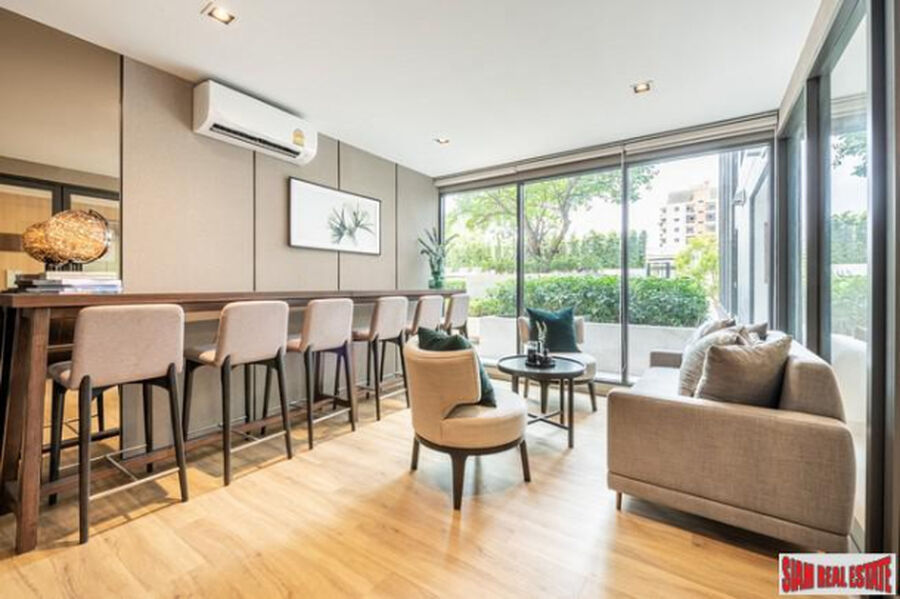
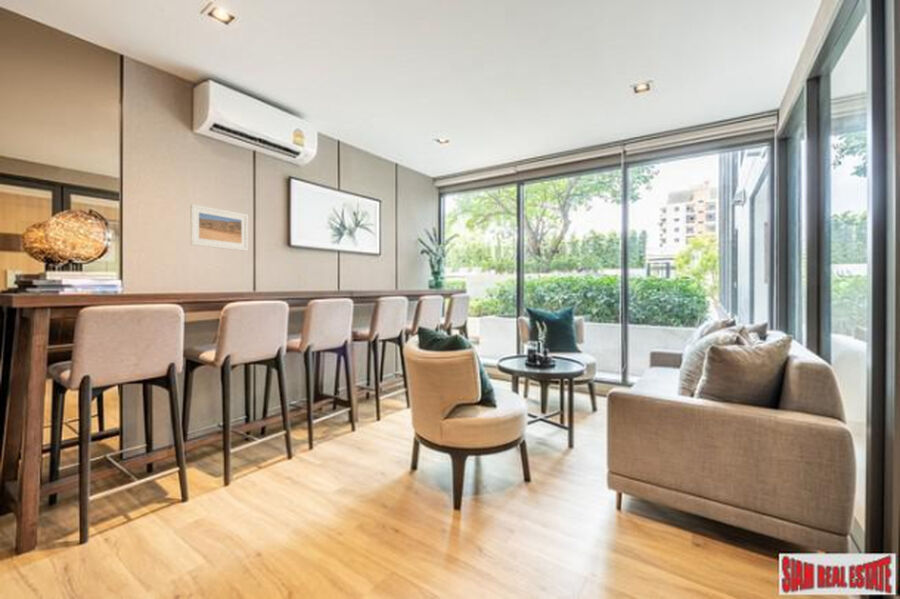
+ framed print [189,203,249,252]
